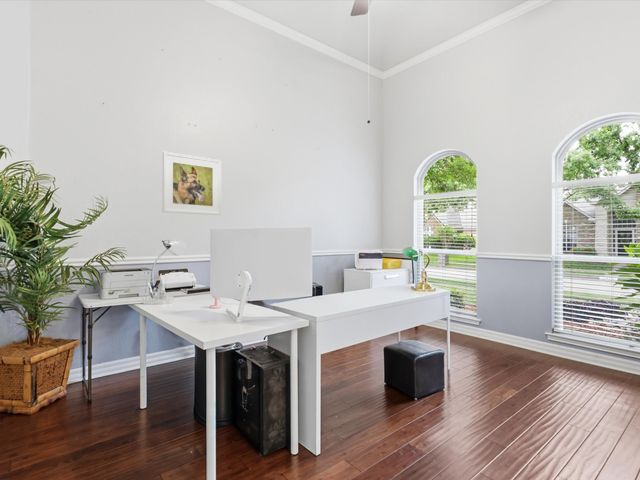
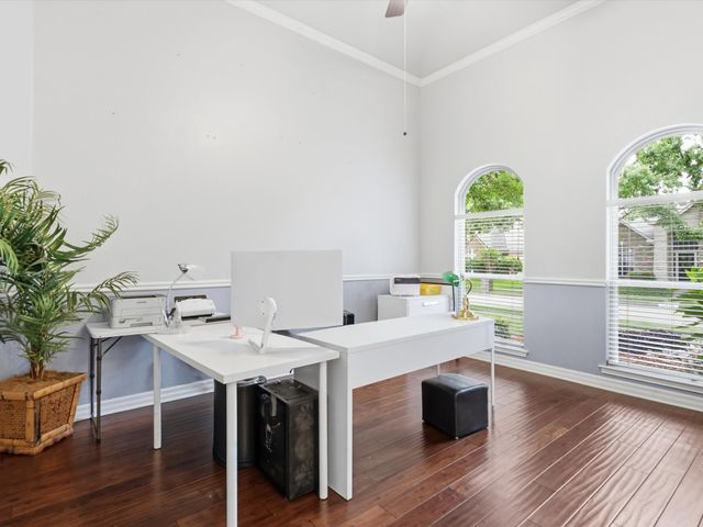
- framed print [162,151,222,216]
